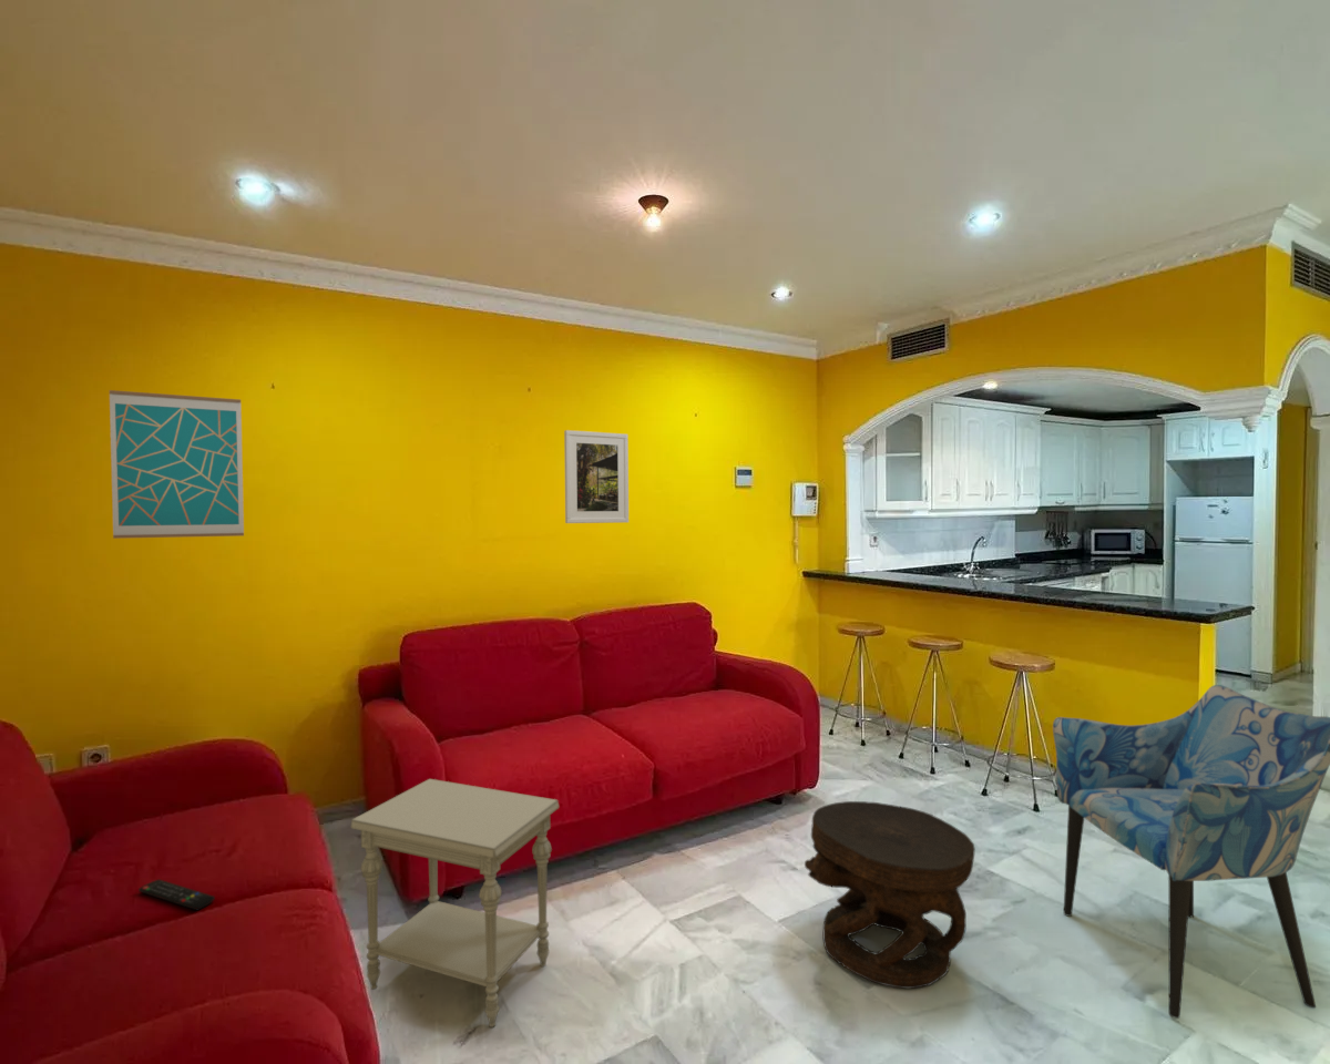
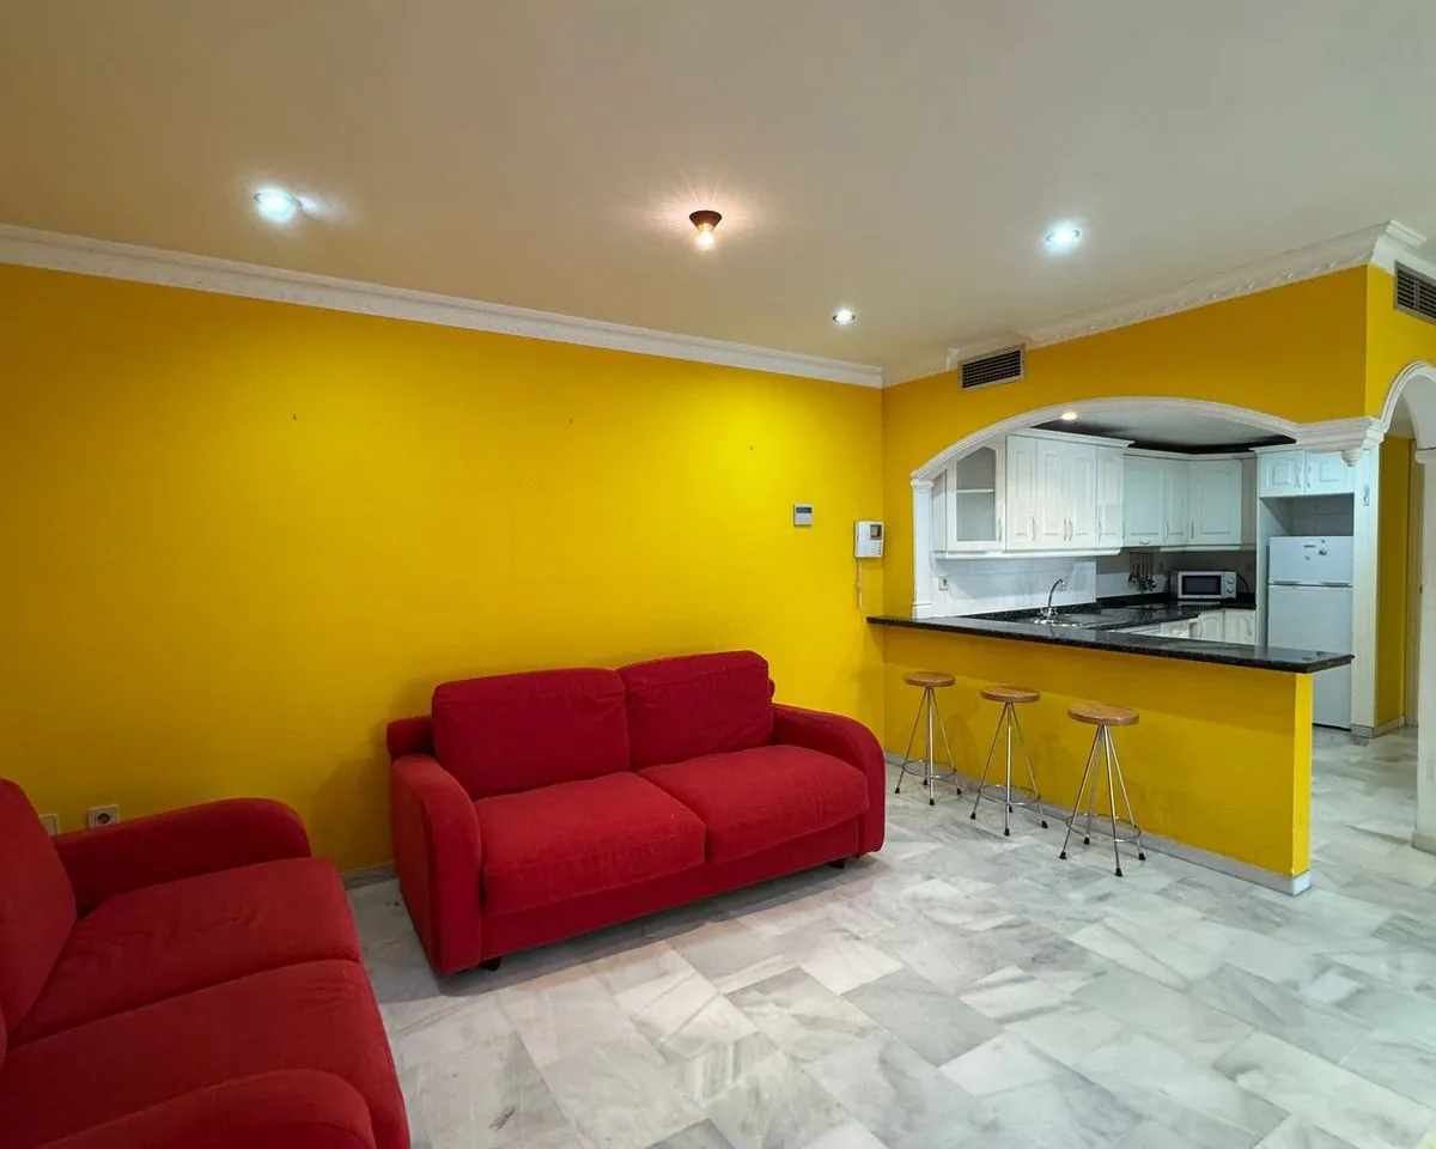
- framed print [563,429,630,524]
- remote control [137,878,216,911]
- side table [804,800,976,990]
- side table [349,778,560,1029]
- wall art [109,389,245,540]
- armchair [1052,684,1330,1020]
